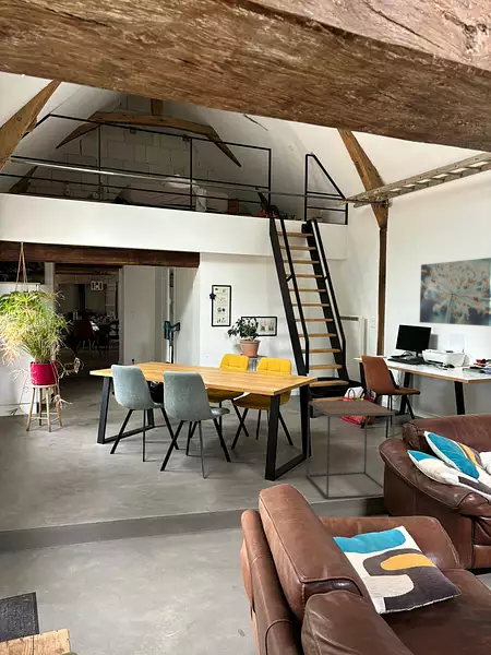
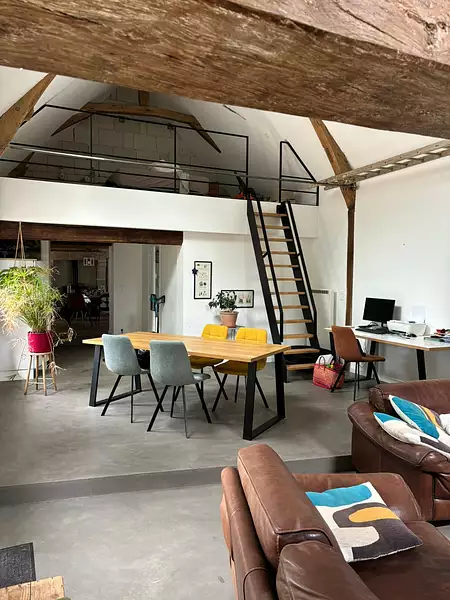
- wall art [419,257,491,327]
- side table [306,400,396,500]
